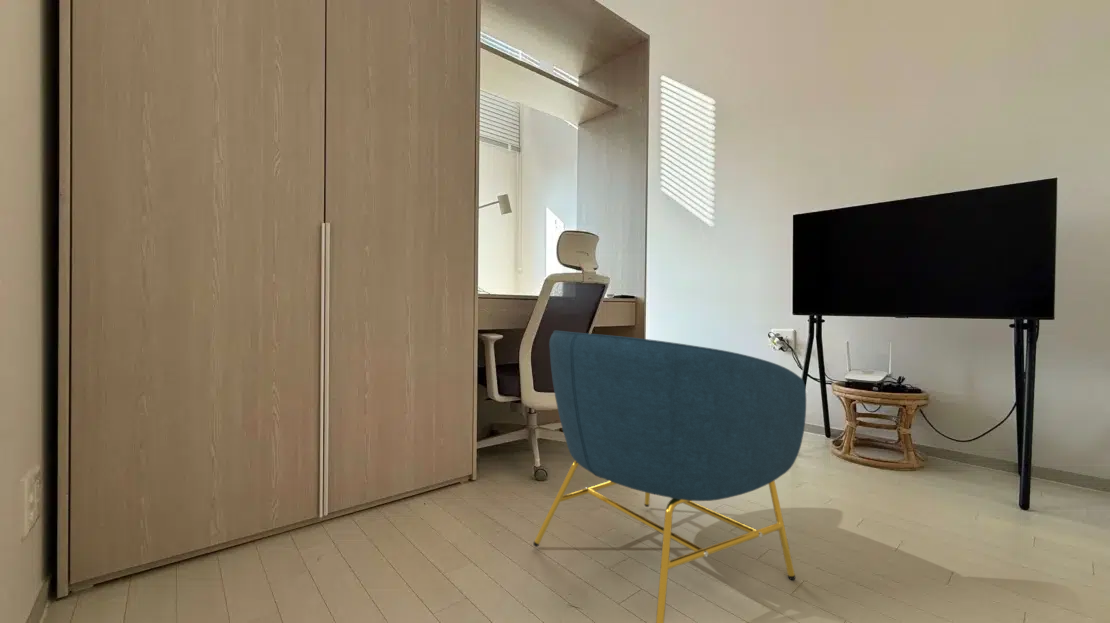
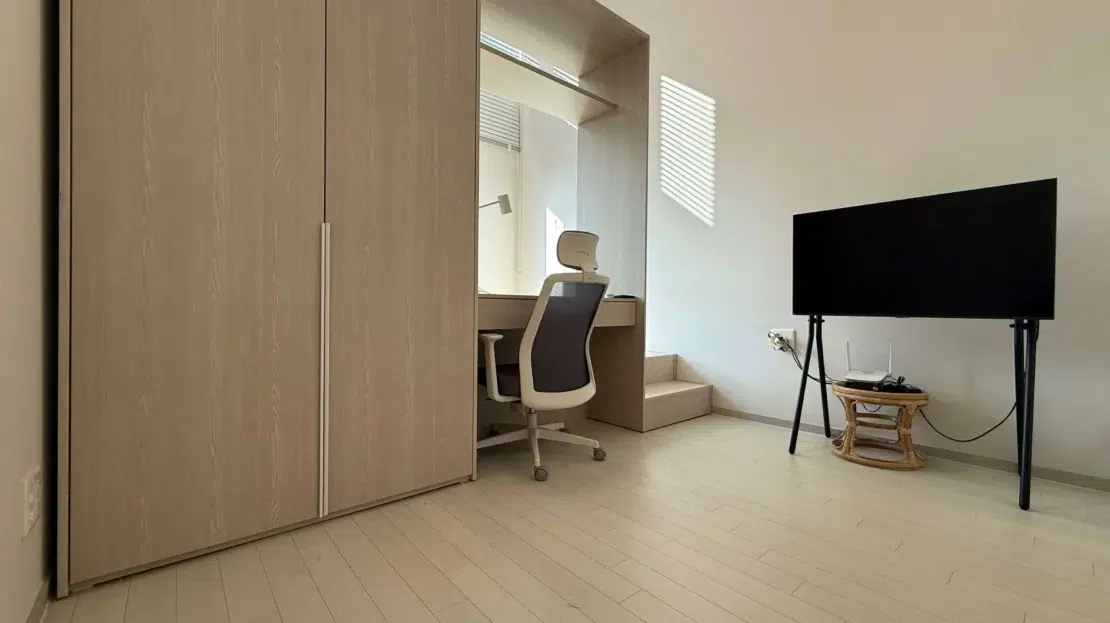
- armchair [532,330,807,623]
